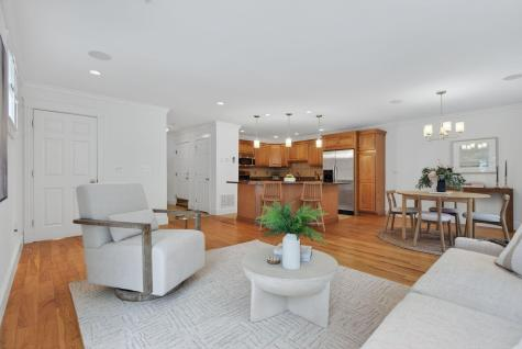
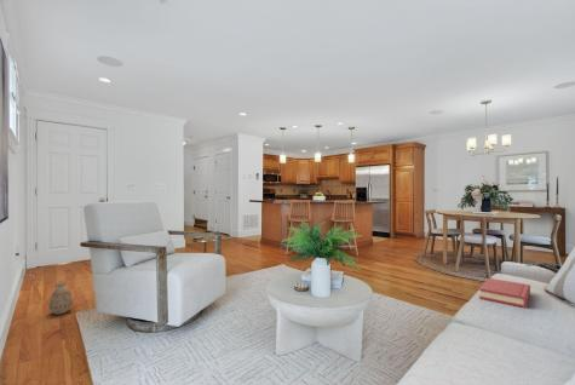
+ hardback book [478,277,531,309]
+ vase [47,281,74,316]
